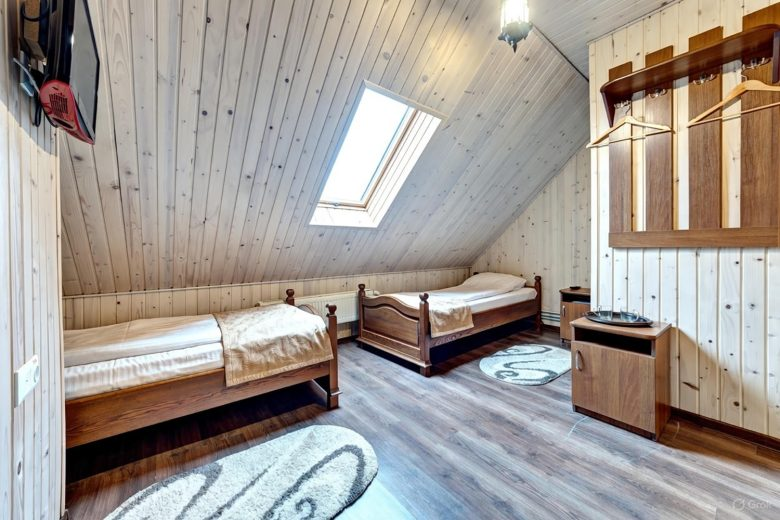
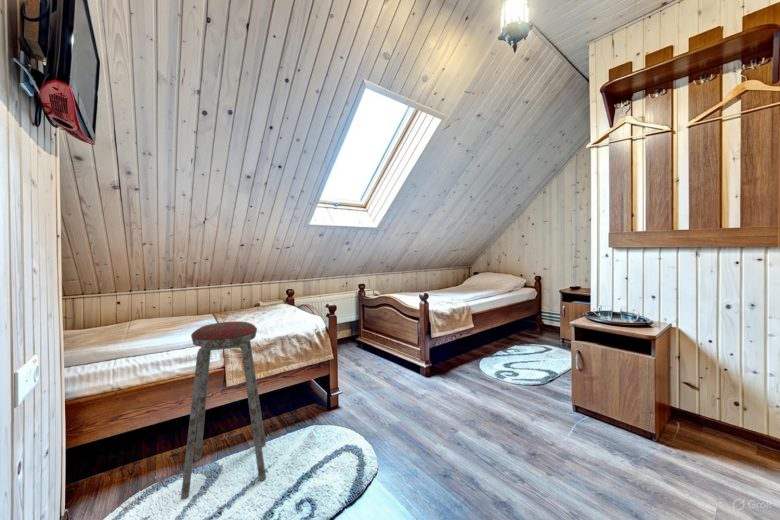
+ music stool [180,320,267,501]
